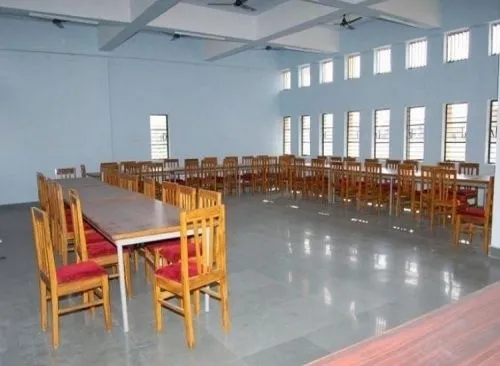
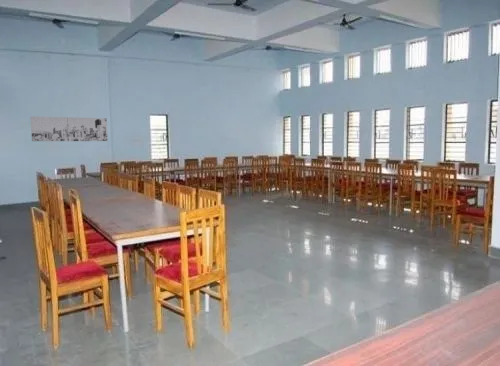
+ wall art [30,115,109,142]
